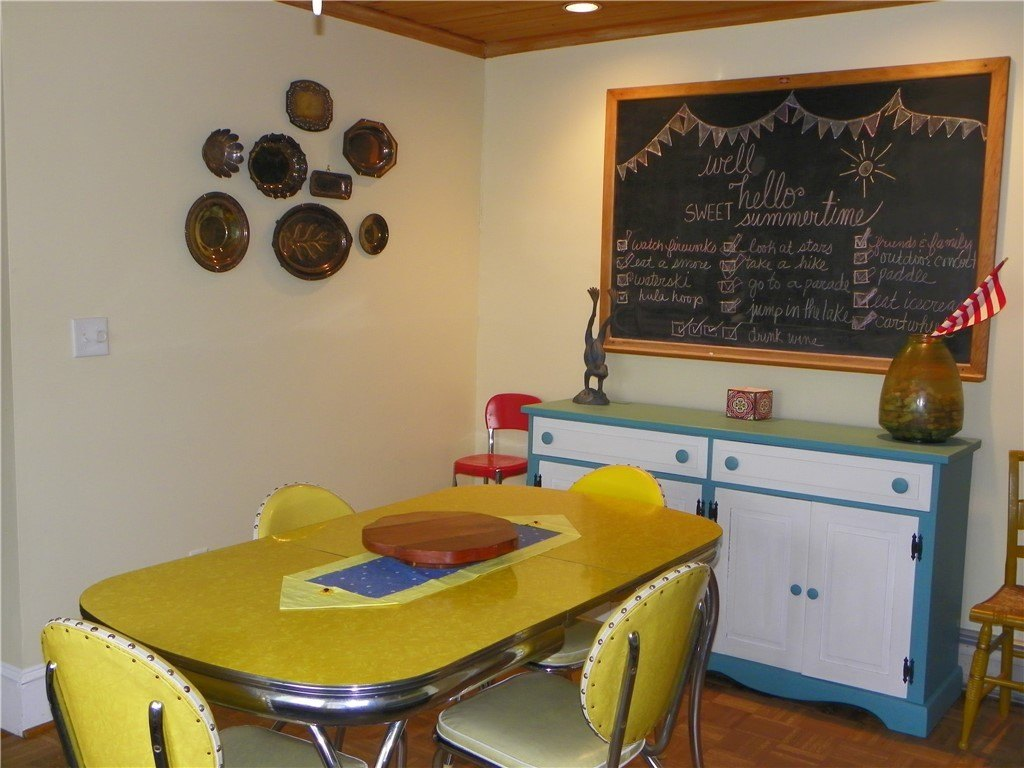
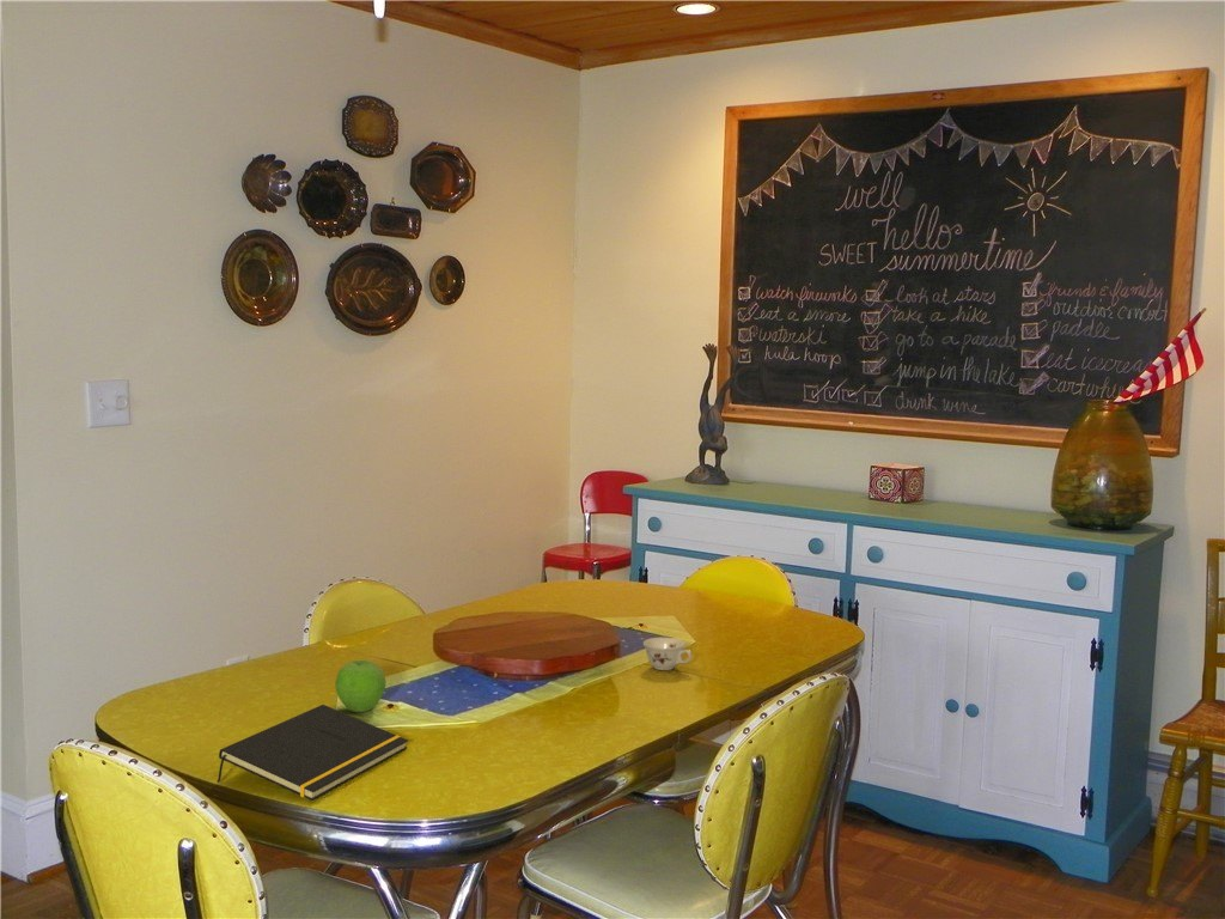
+ fruit [334,659,386,713]
+ notepad [217,704,409,802]
+ teacup [642,637,693,671]
